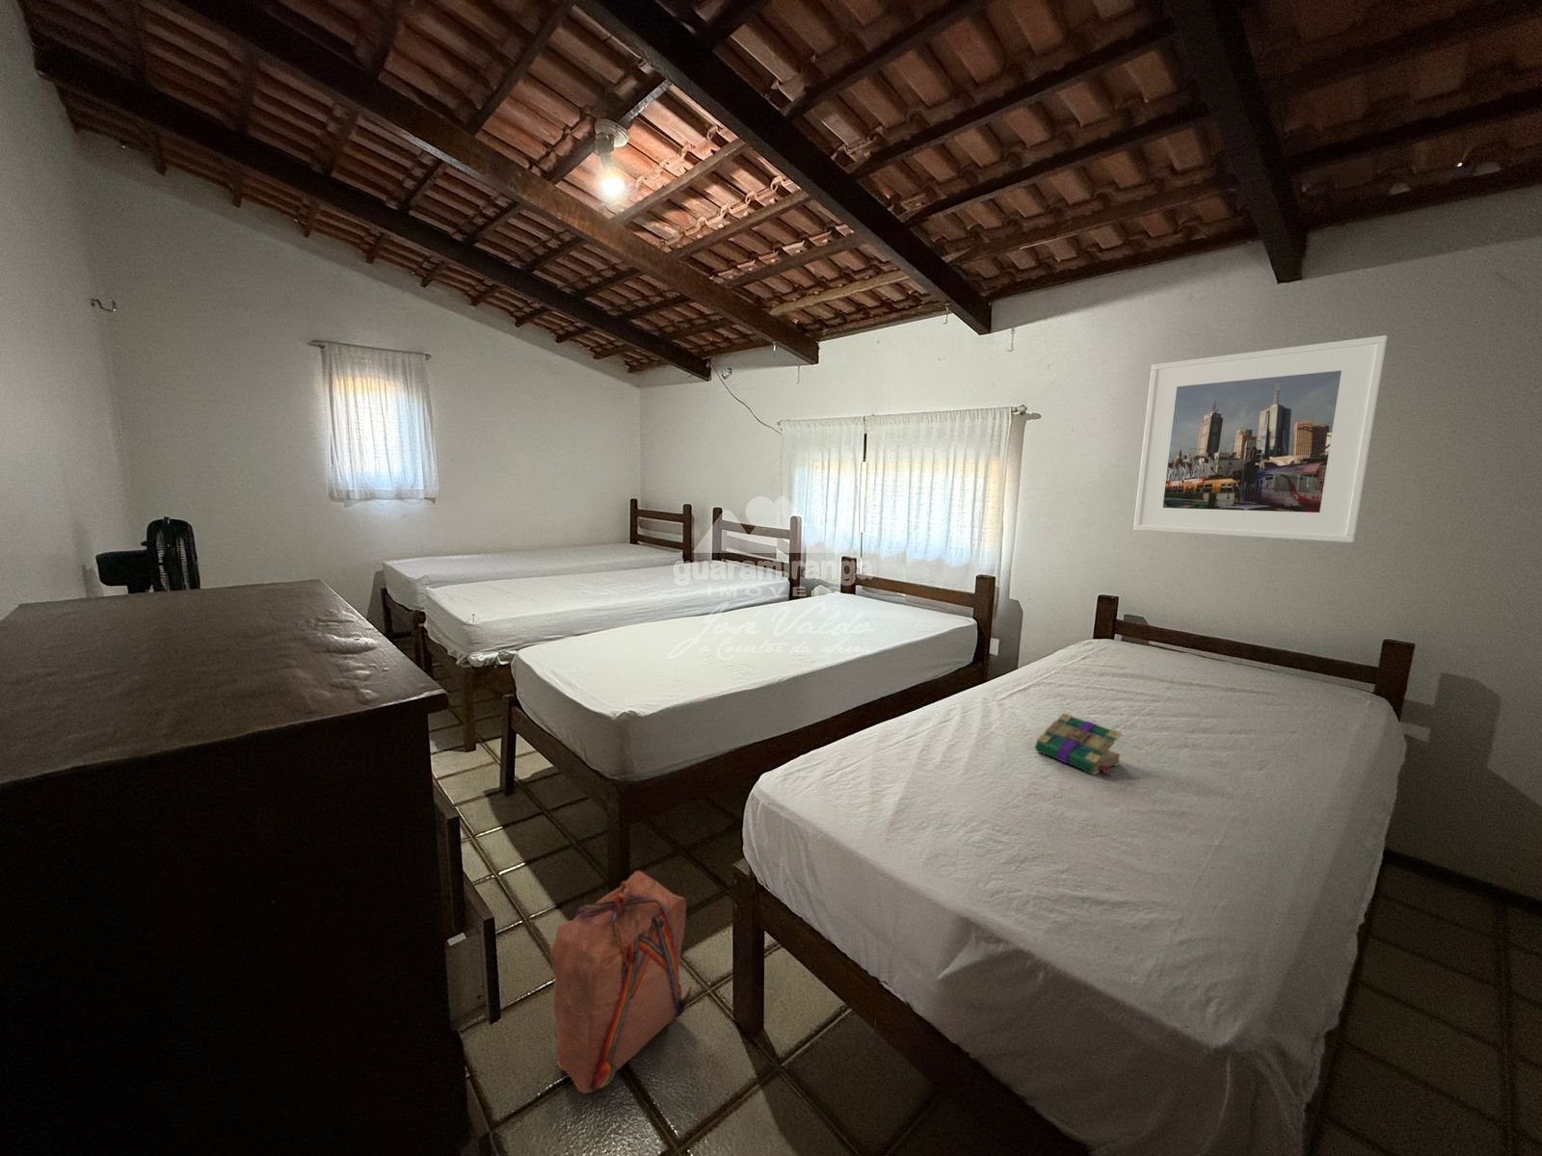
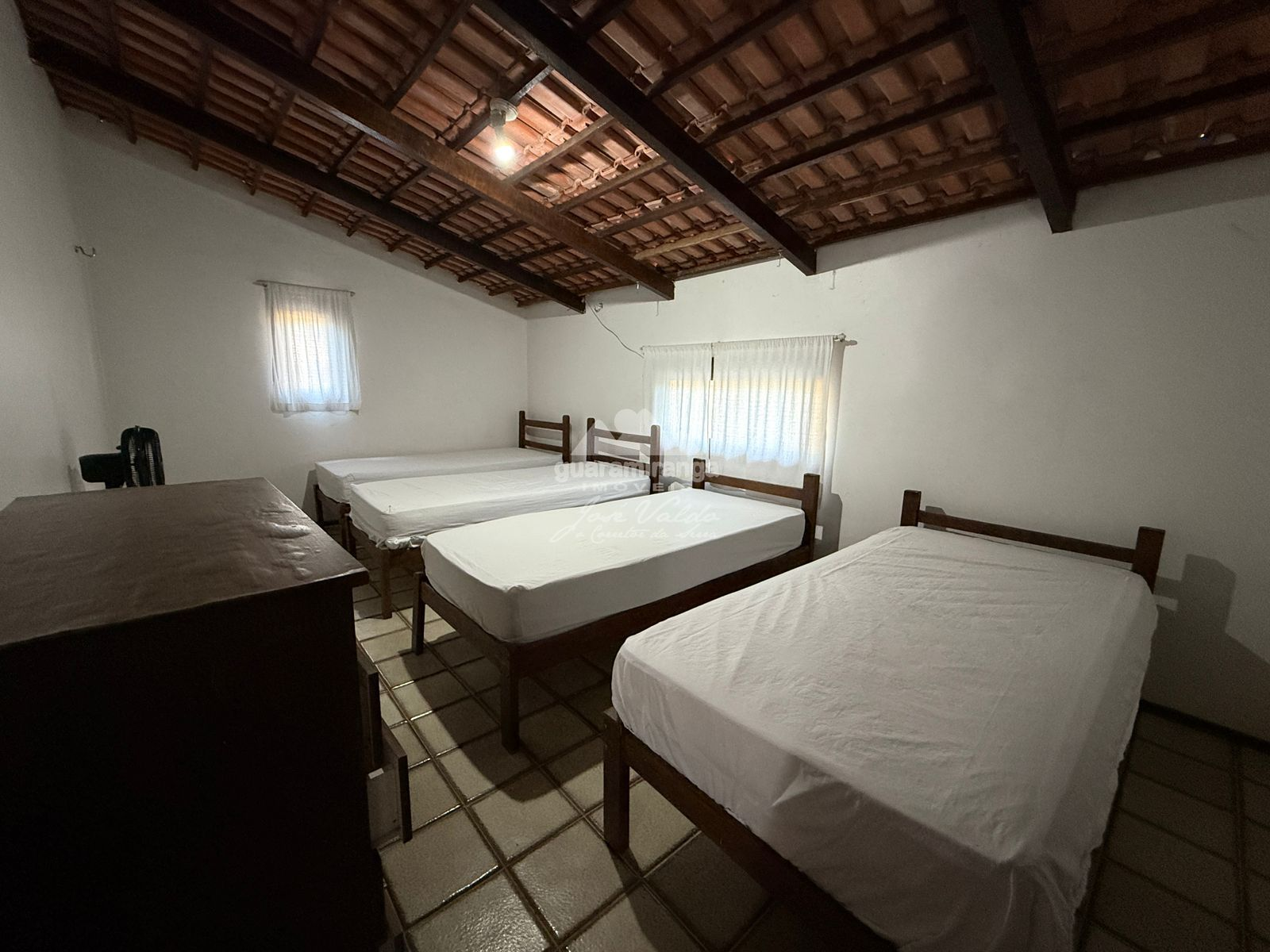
- book [1034,712,1123,776]
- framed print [1133,334,1388,543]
- backpack [549,869,693,1095]
